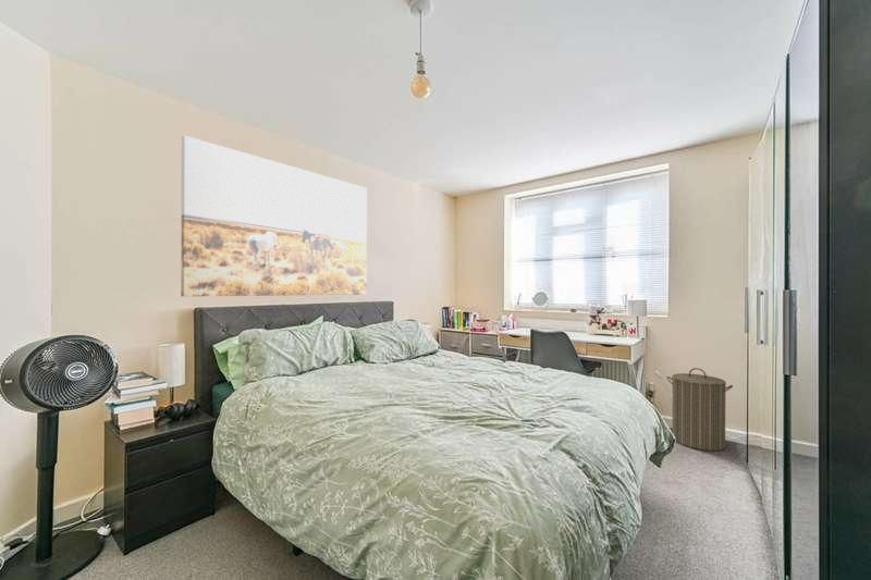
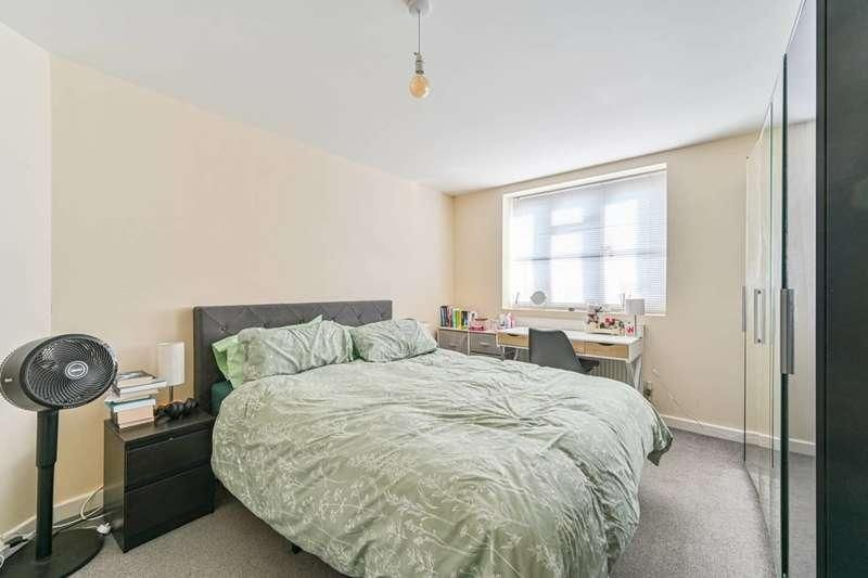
- wall art [180,135,368,297]
- laundry hamper [665,367,734,452]
